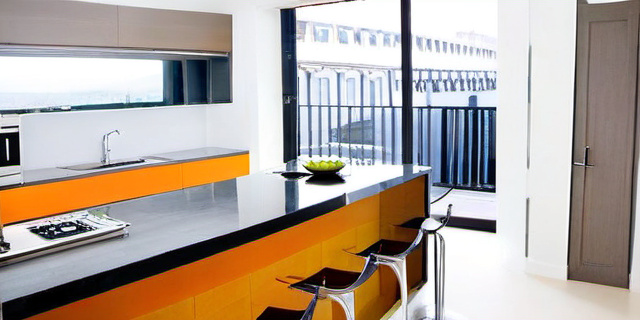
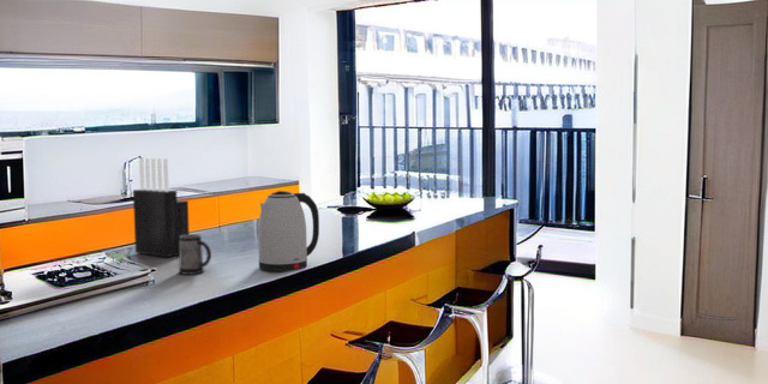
+ mug [178,233,212,276]
+ knife block [132,157,191,258]
+ kettle [257,190,320,272]
